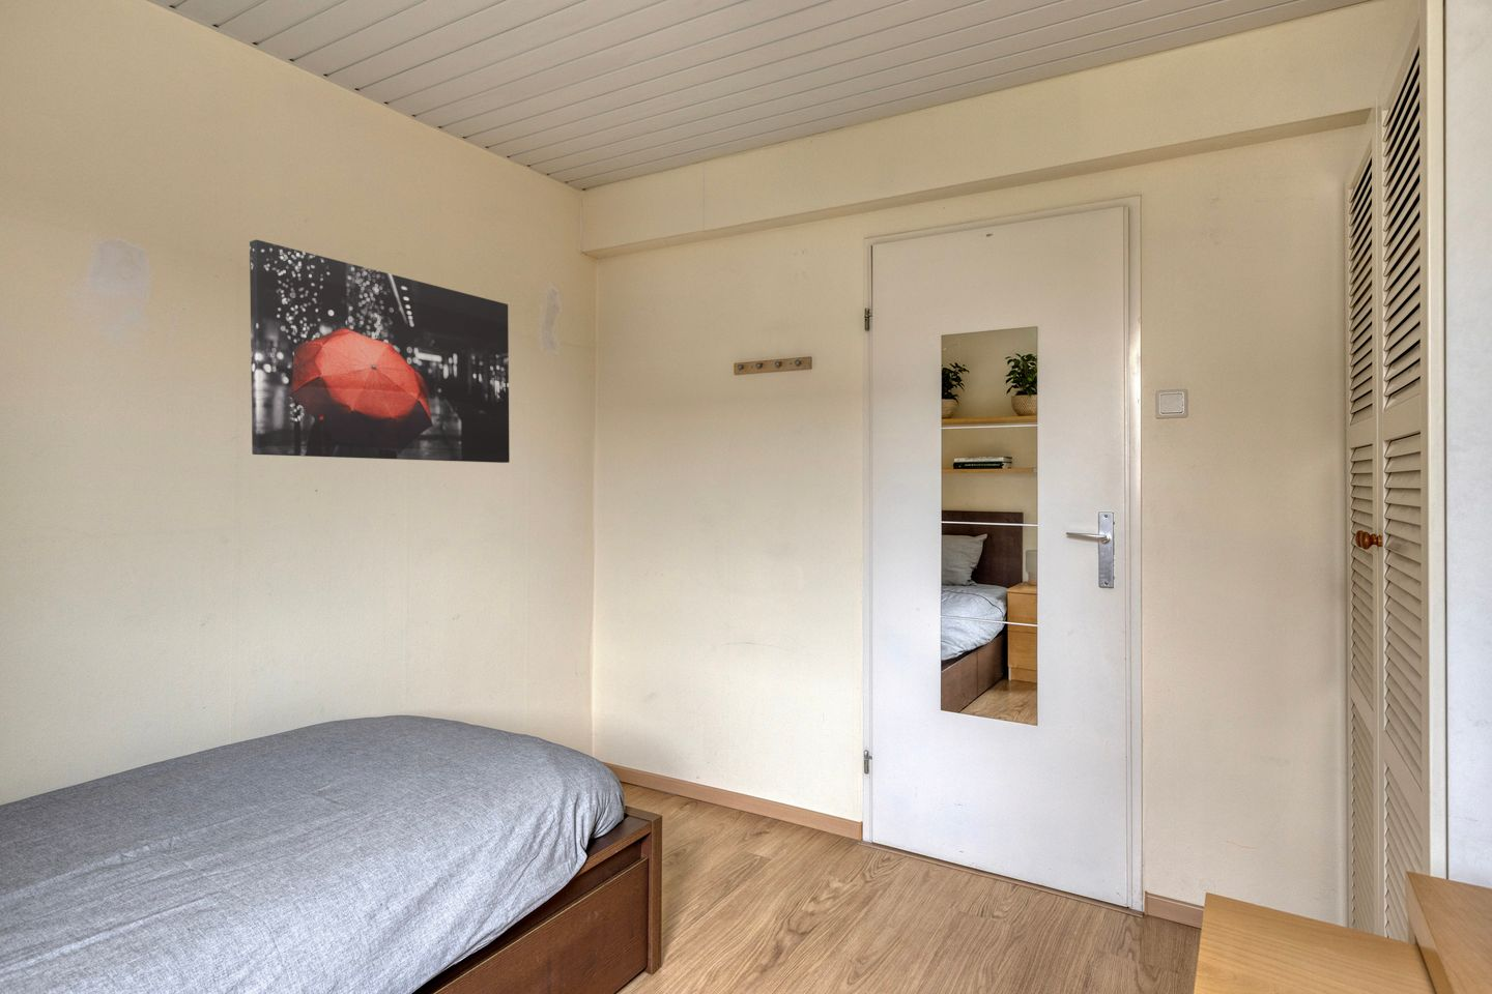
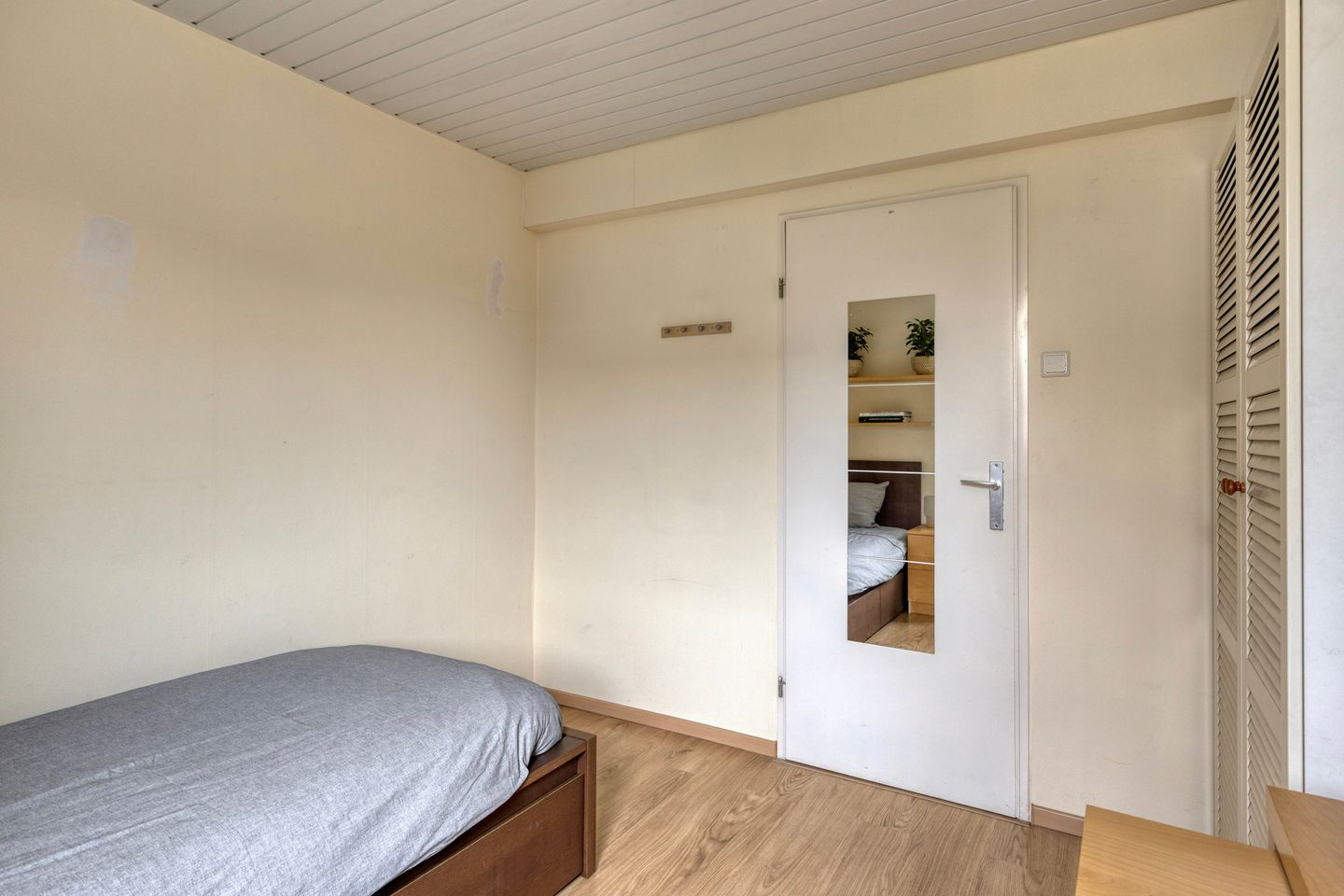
- wall art [249,240,511,464]
